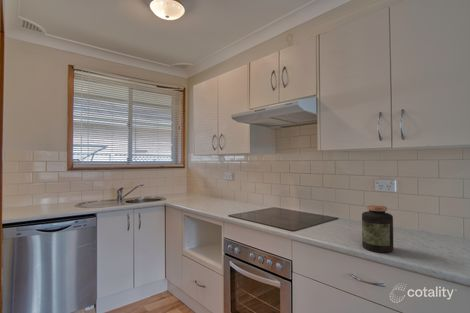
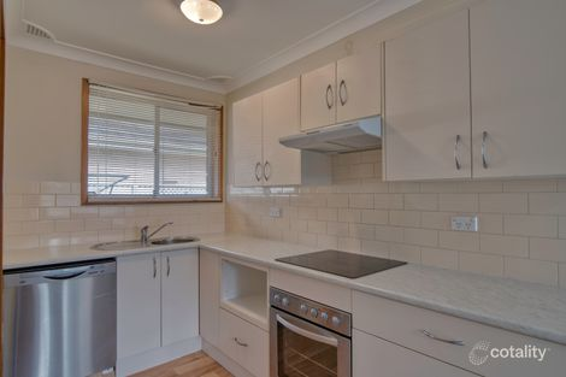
- jar [361,204,394,254]
